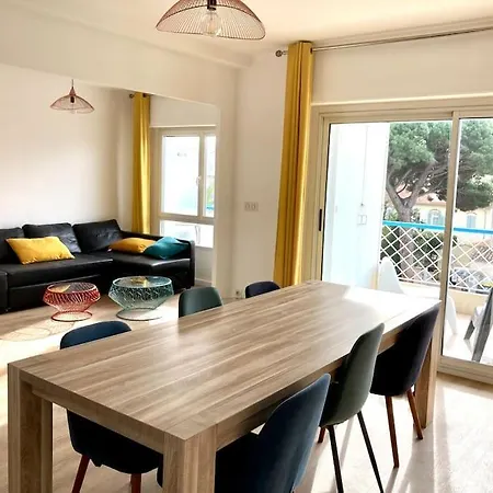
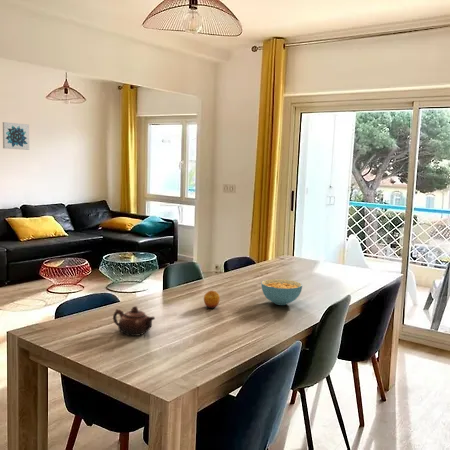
+ wall art [2,121,30,151]
+ teapot [112,305,156,337]
+ fruit [203,289,221,309]
+ cereal bowl [260,278,303,306]
